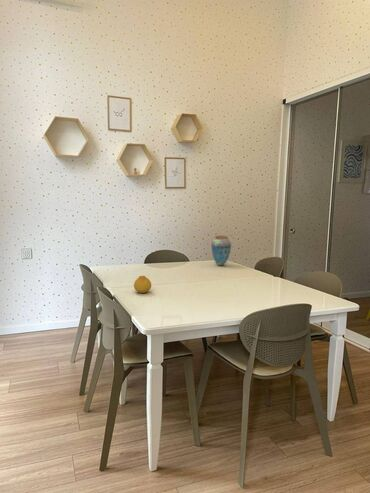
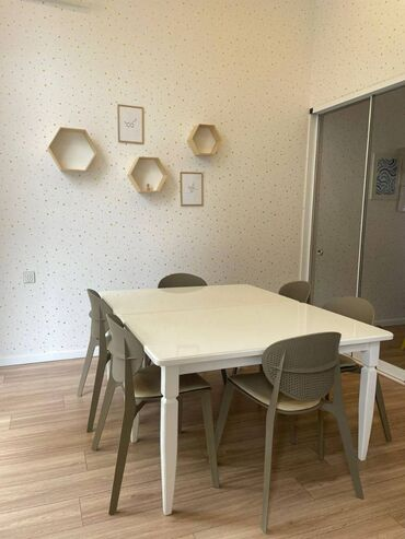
- vase [210,234,232,267]
- fruit [133,275,152,294]
